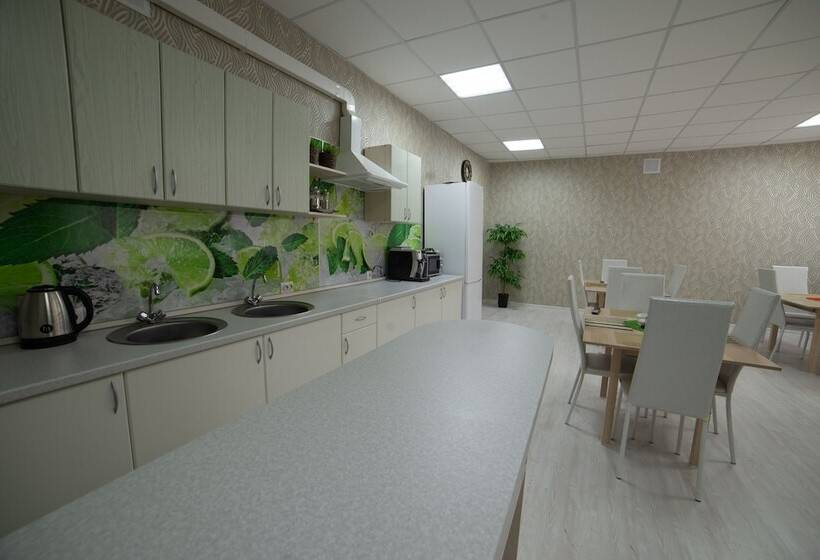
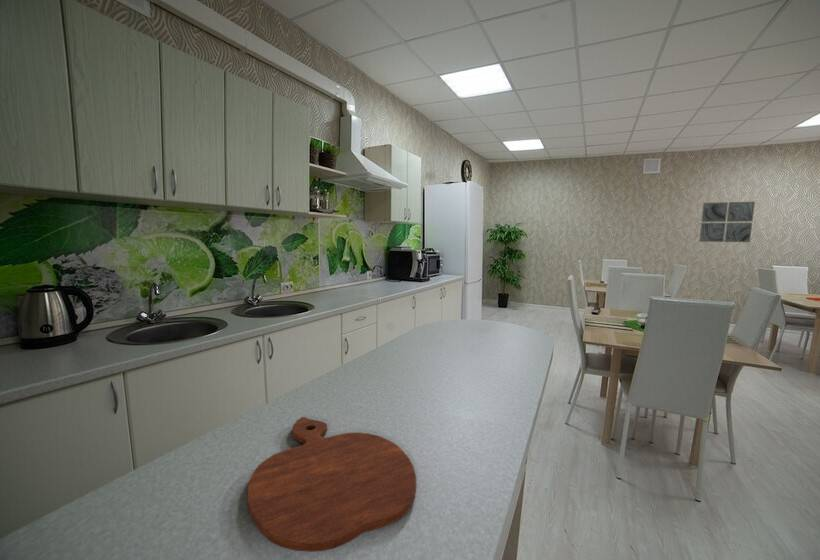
+ wall art [698,201,756,243]
+ cutting board [246,416,417,553]
